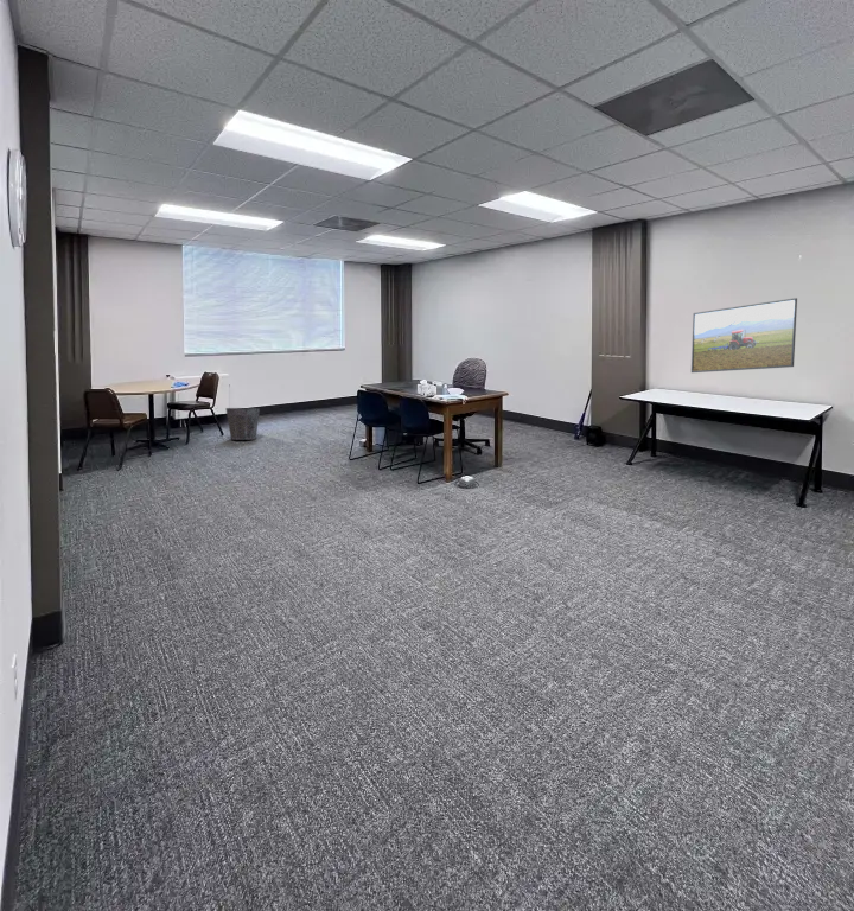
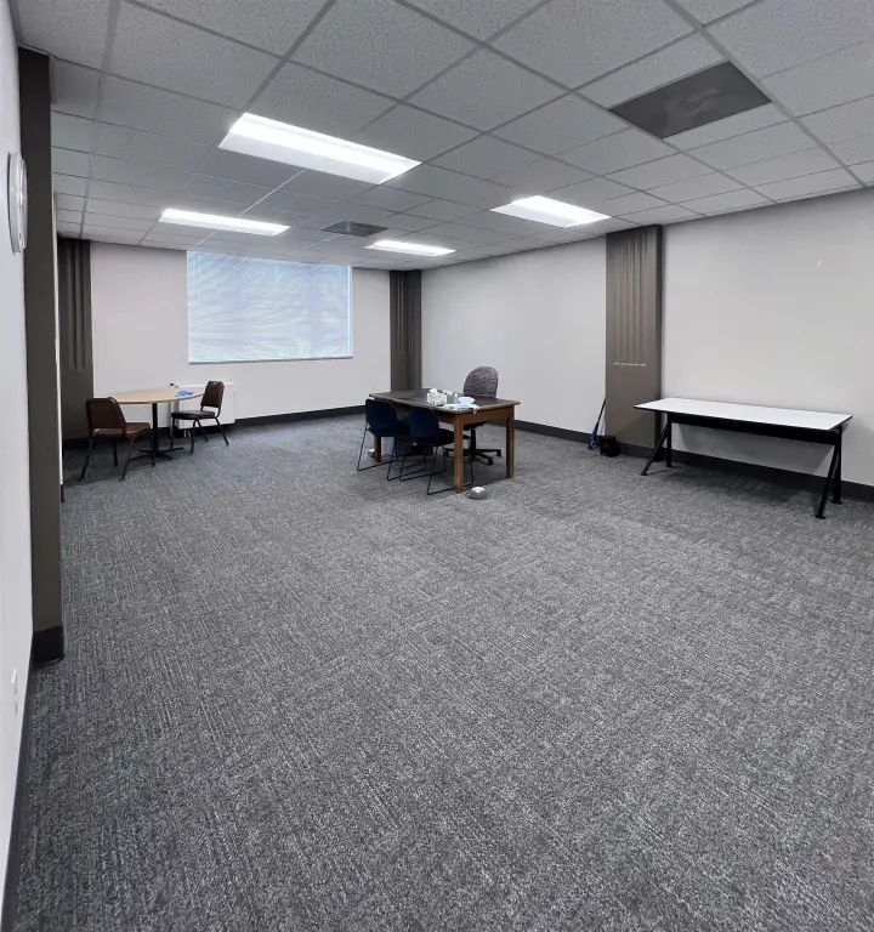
- waste bin [224,407,261,441]
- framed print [690,297,798,374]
